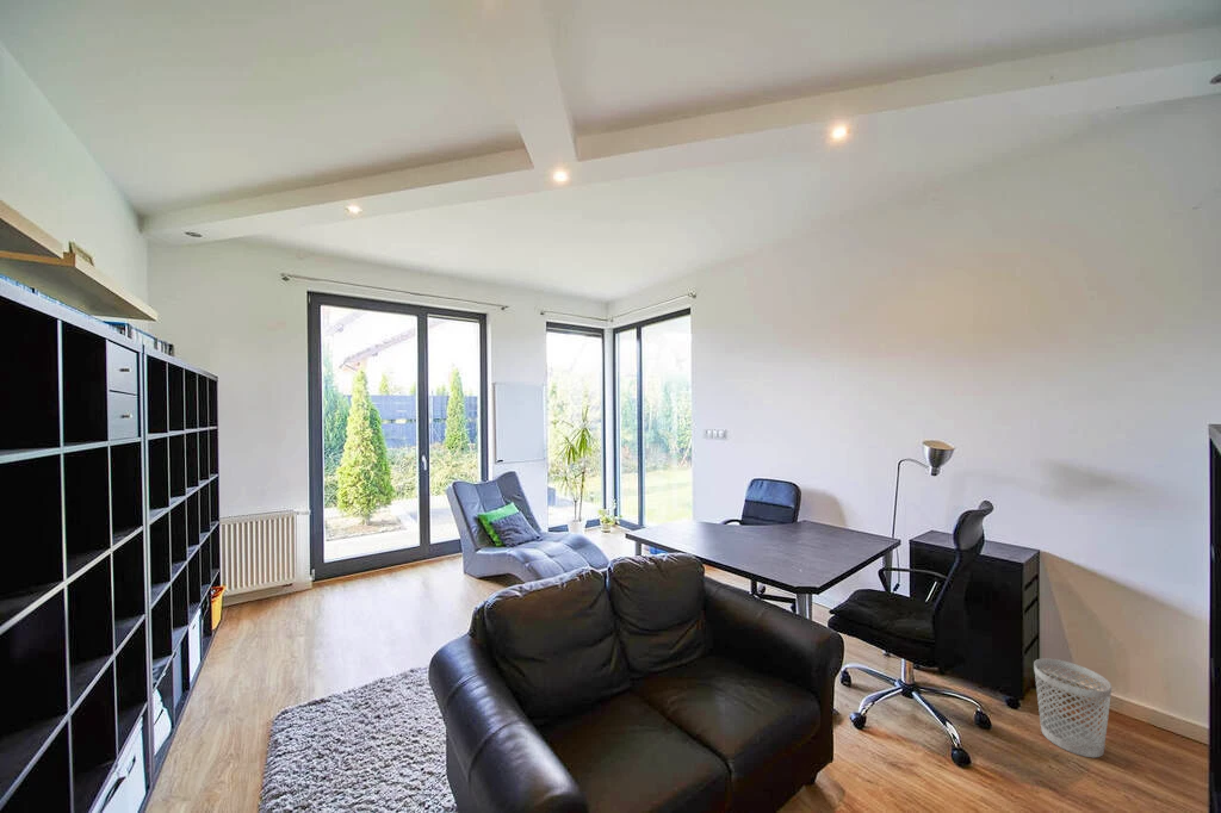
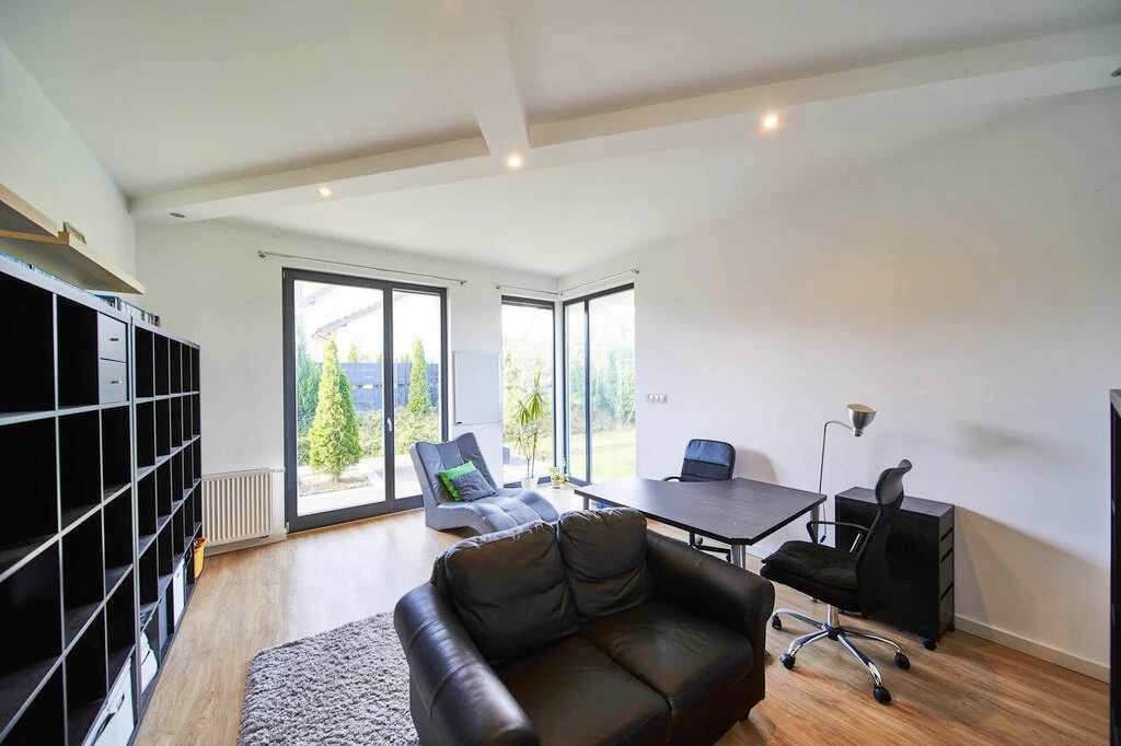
- wastebasket [1033,658,1112,758]
